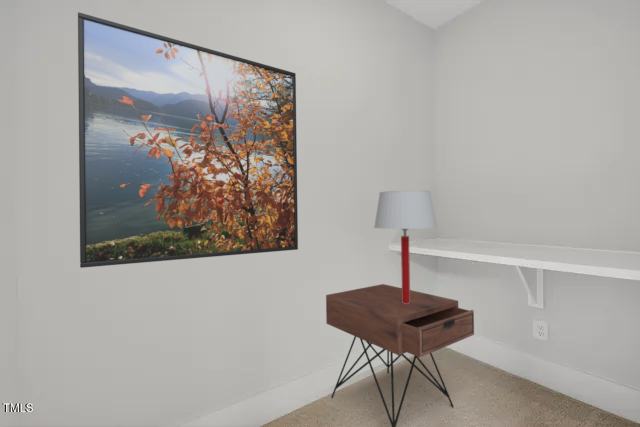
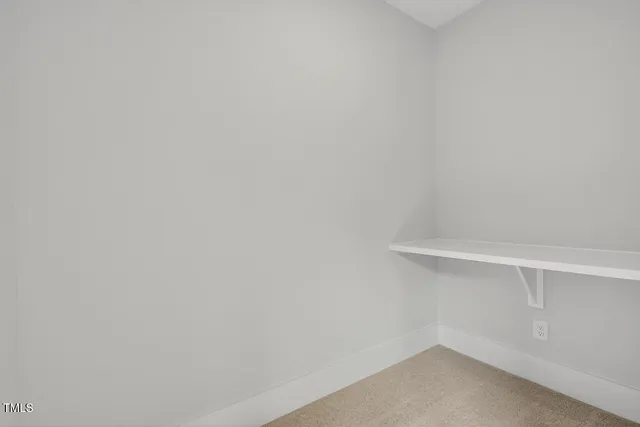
- table lamp [373,189,438,304]
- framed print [77,11,299,269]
- nightstand [325,283,475,427]
